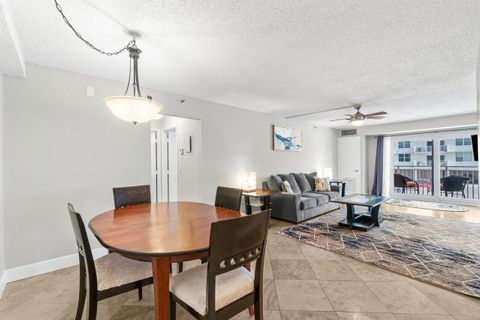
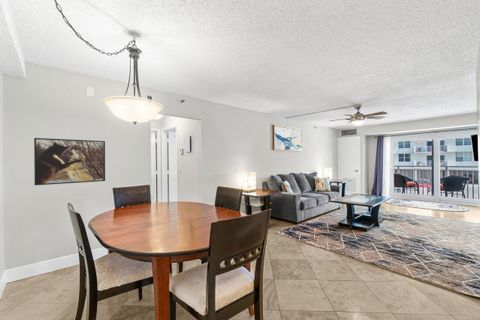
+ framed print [33,137,106,186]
